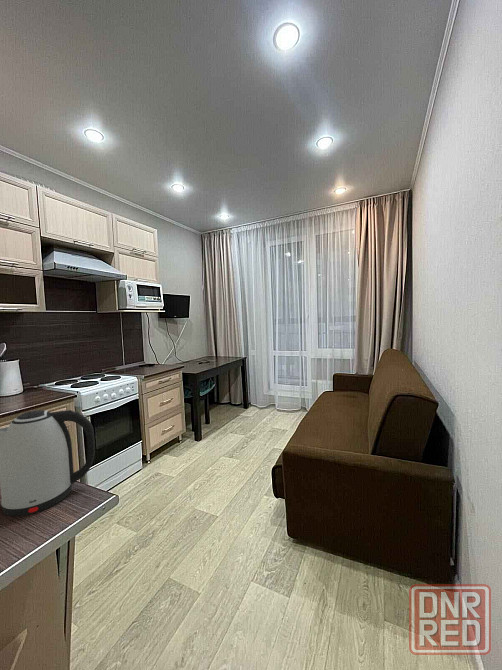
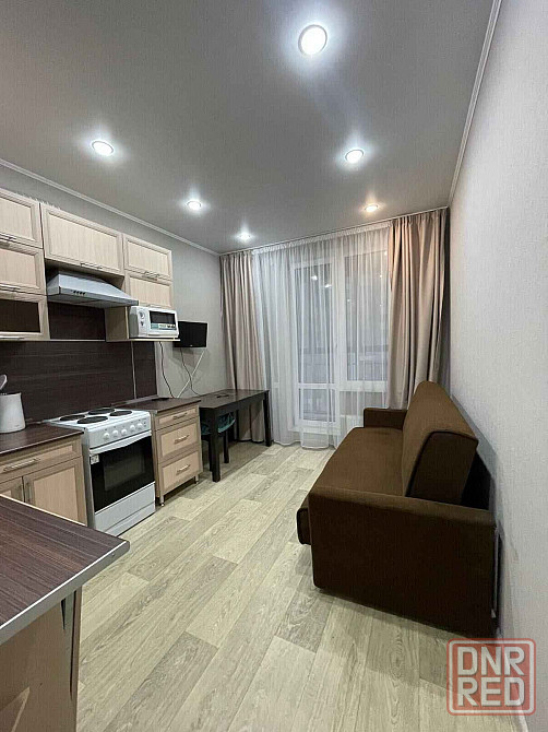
- kettle [0,409,96,517]
